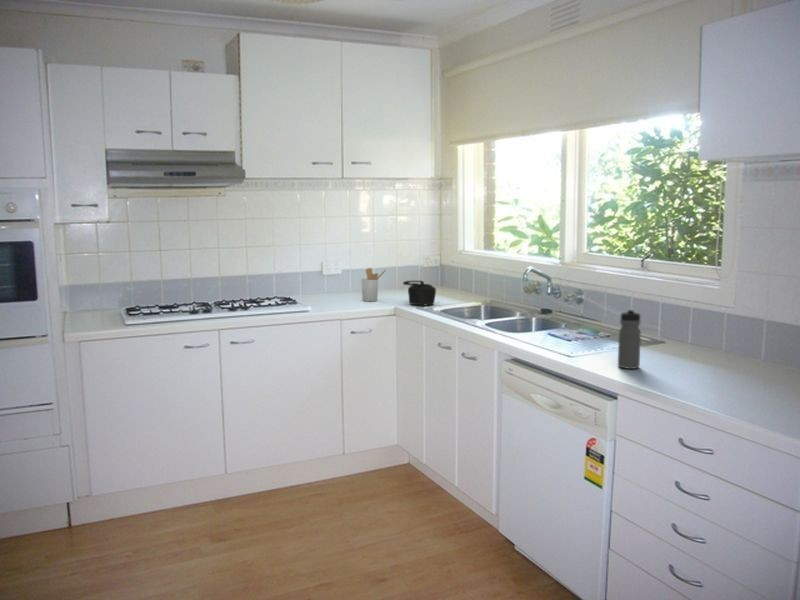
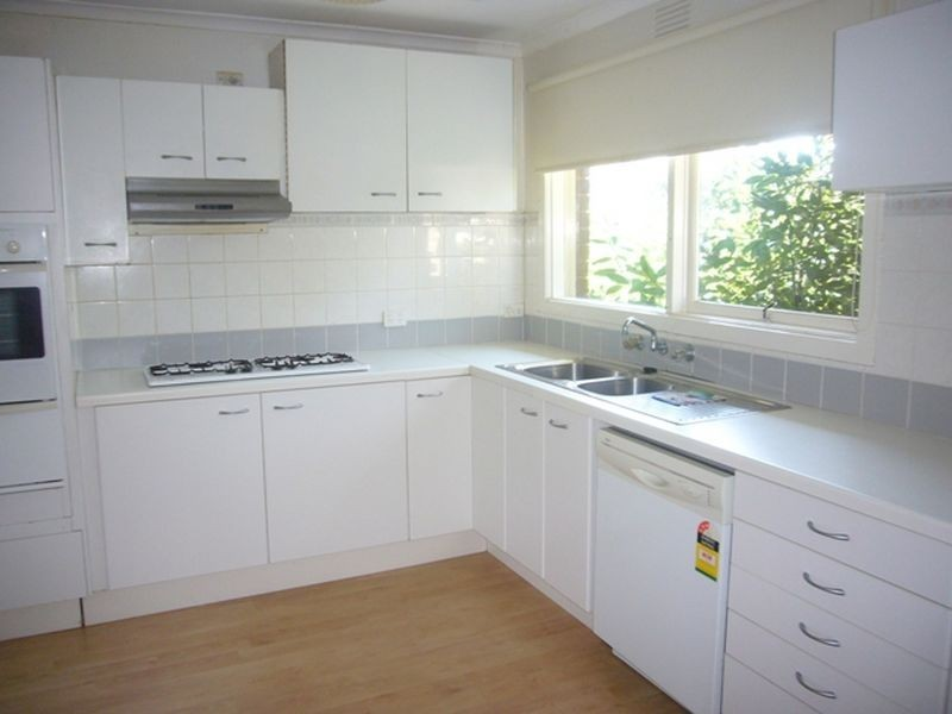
- utensil holder [360,267,387,302]
- water bottle [617,308,642,370]
- teapot [402,280,437,306]
